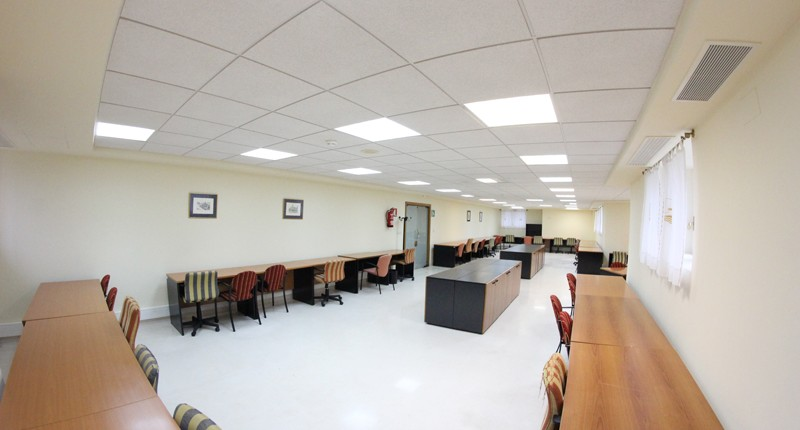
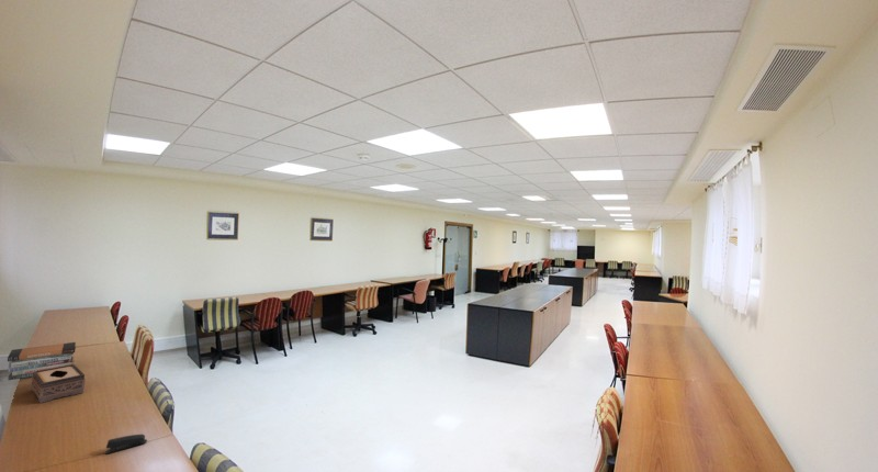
+ tissue box [31,364,86,404]
+ book stack [7,341,77,381]
+ stapler [104,434,148,456]
